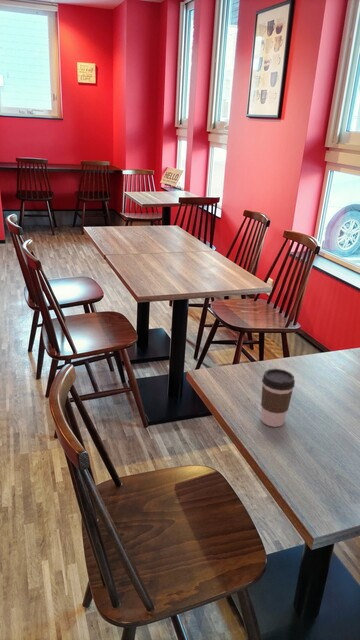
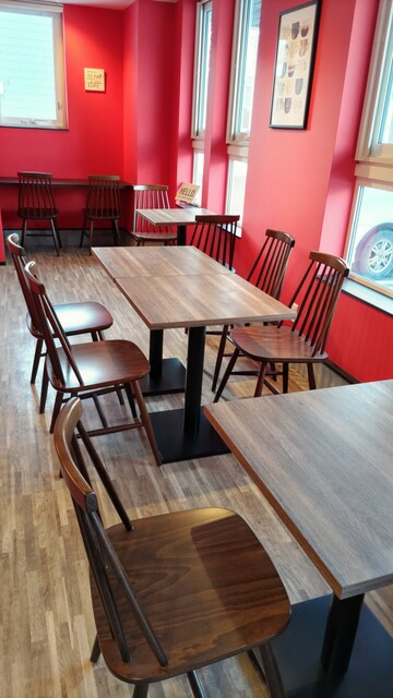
- coffee cup [260,368,296,428]
